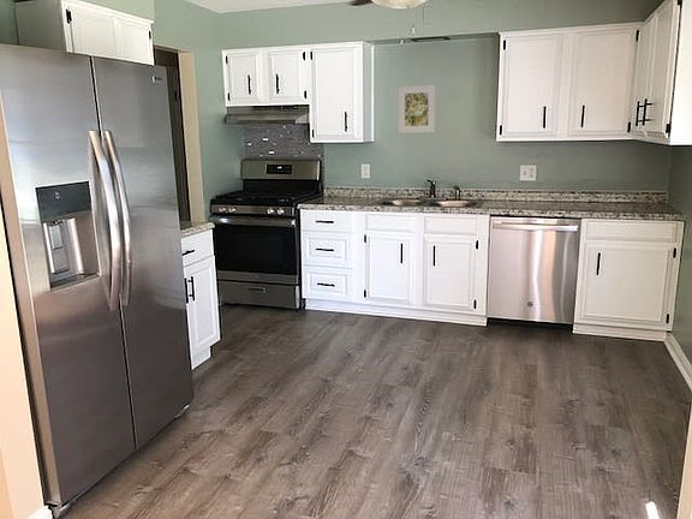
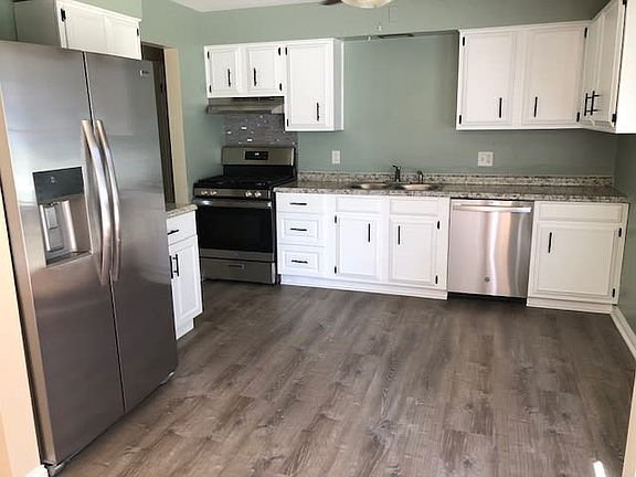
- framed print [398,84,437,135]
